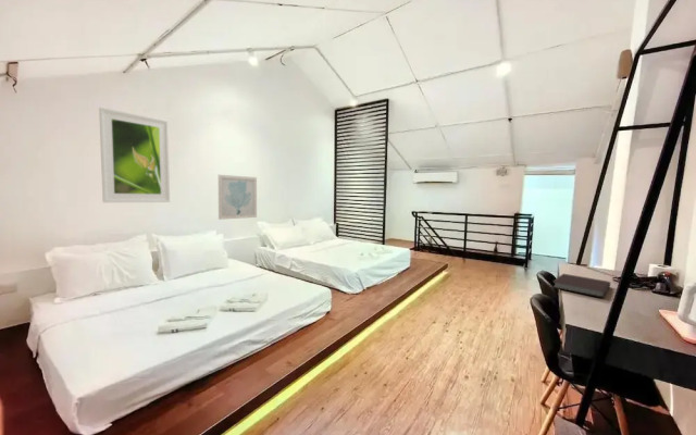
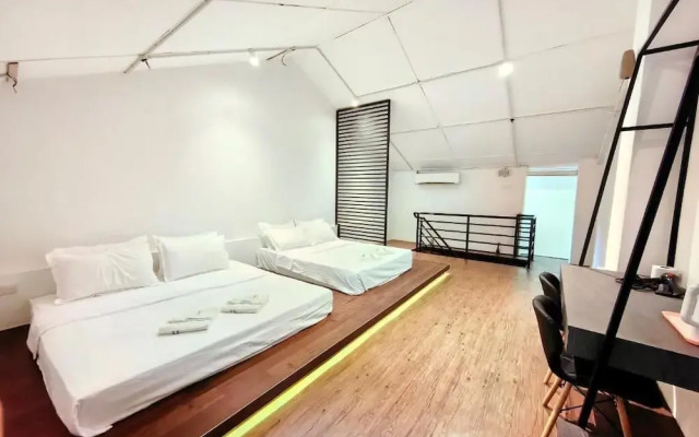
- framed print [98,107,171,203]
- wall art [217,174,258,221]
- notebook [551,273,611,298]
